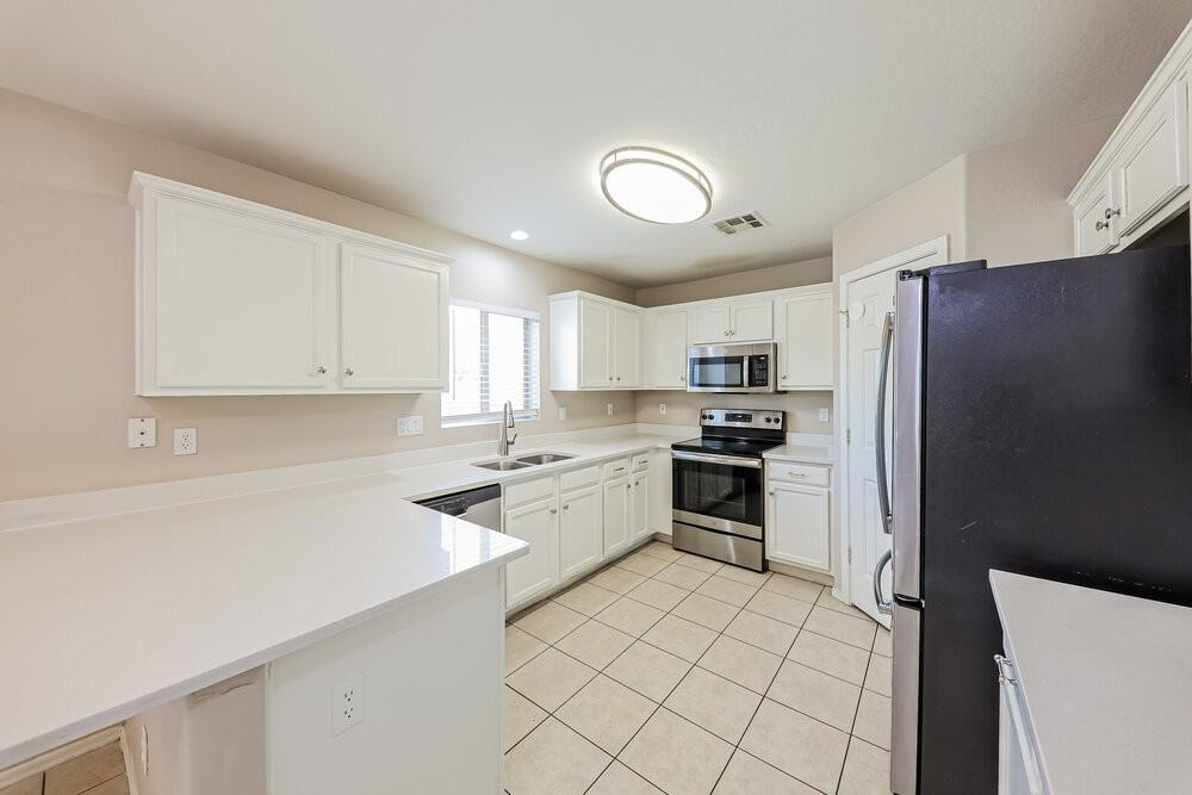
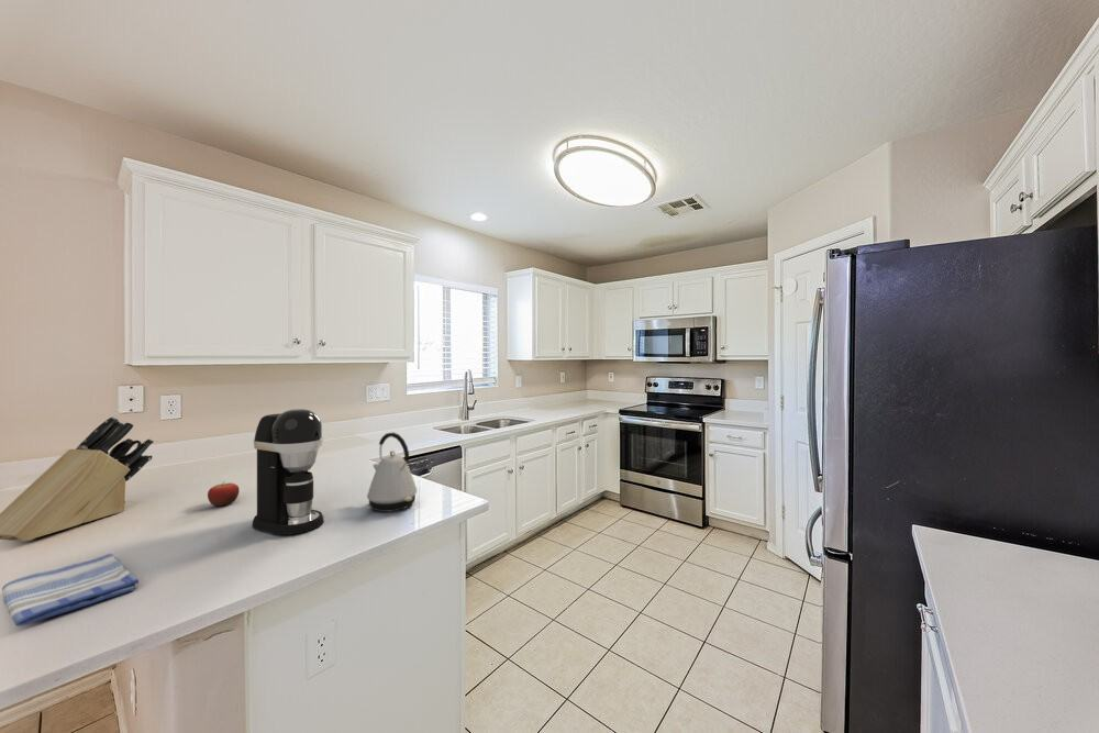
+ knife block [0,415,155,542]
+ coffee maker [252,408,325,536]
+ fruit [207,481,241,507]
+ kettle [366,432,418,513]
+ dish towel [1,553,140,626]
